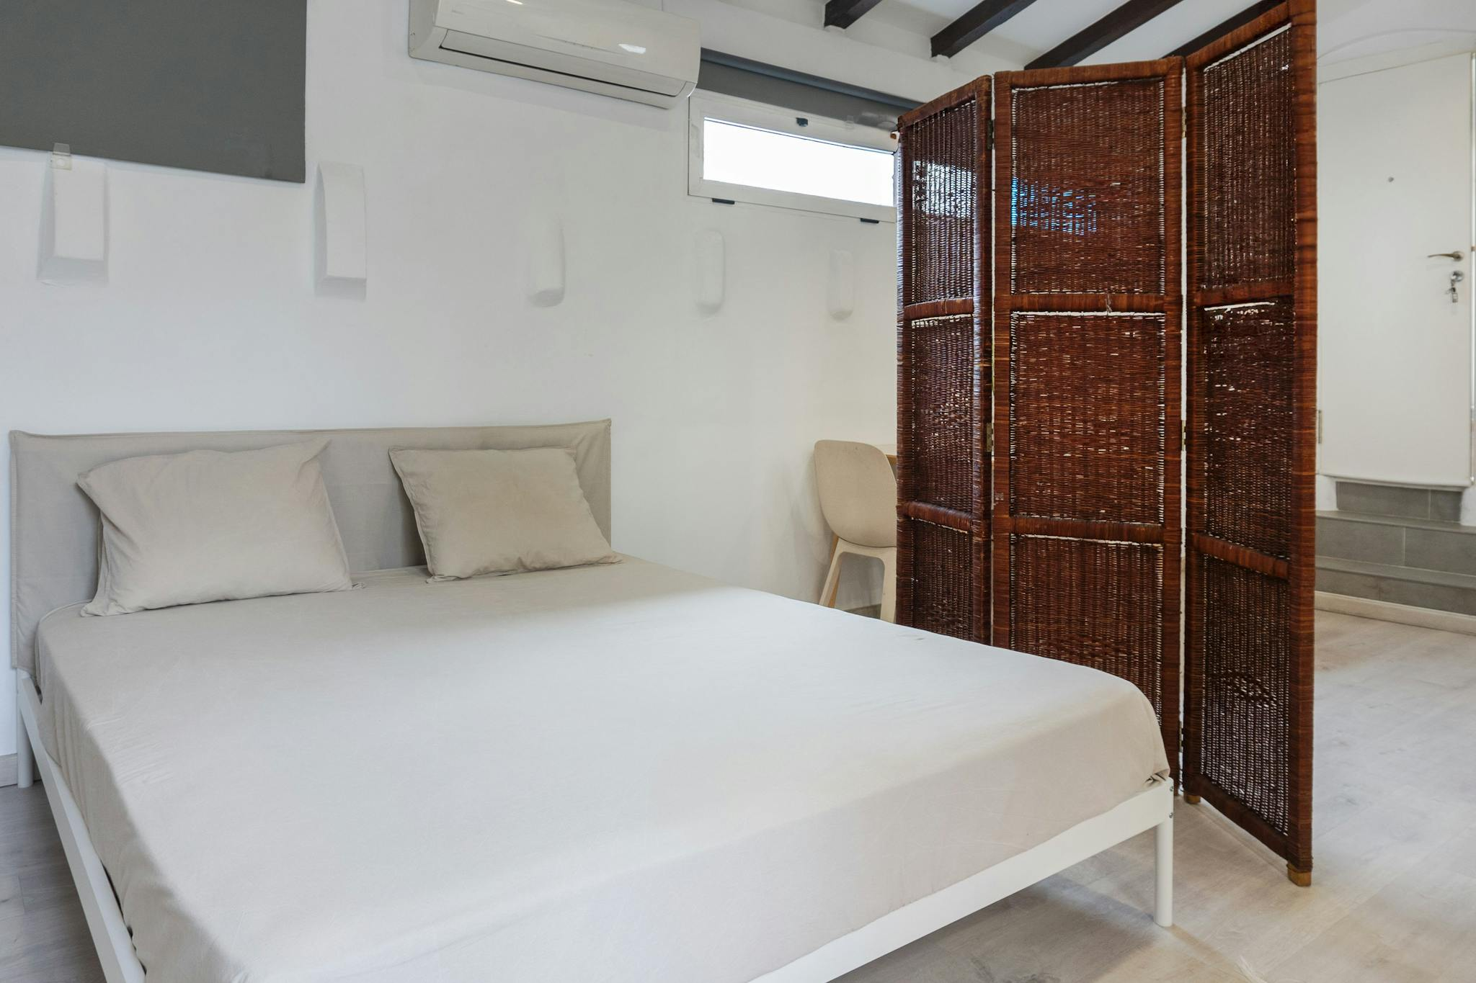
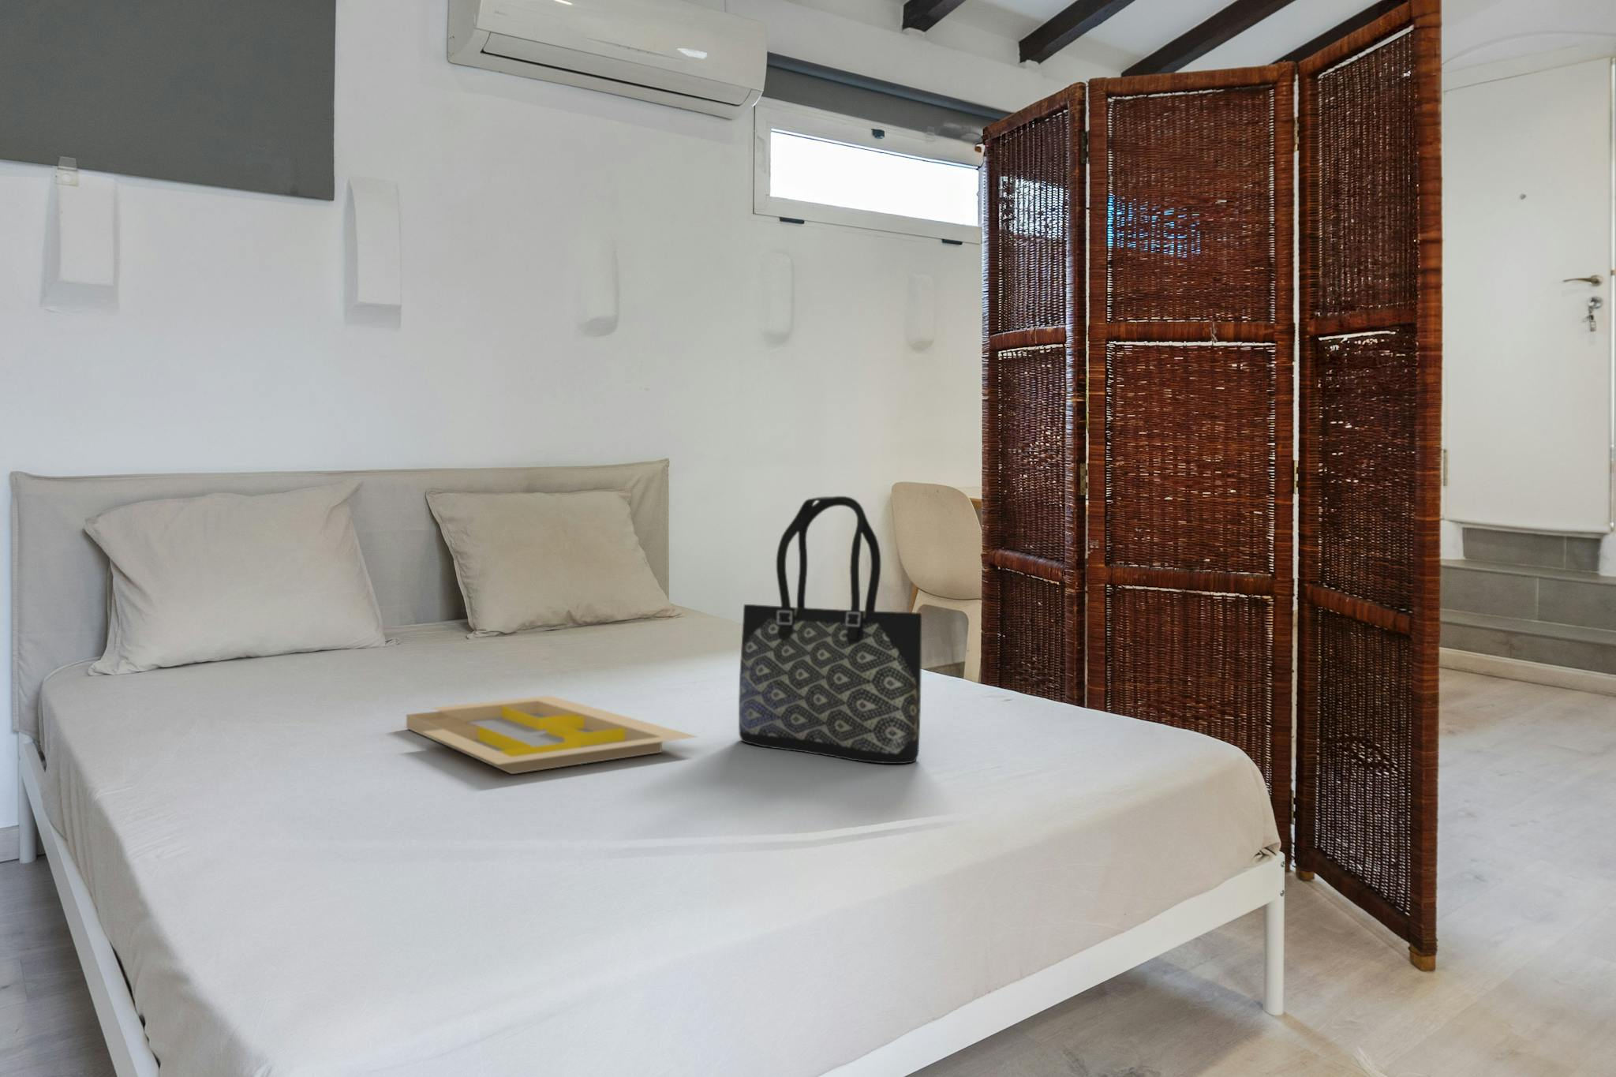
+ serving tray [406,695,699,775]
+ tote bag [738,495,923,764]
